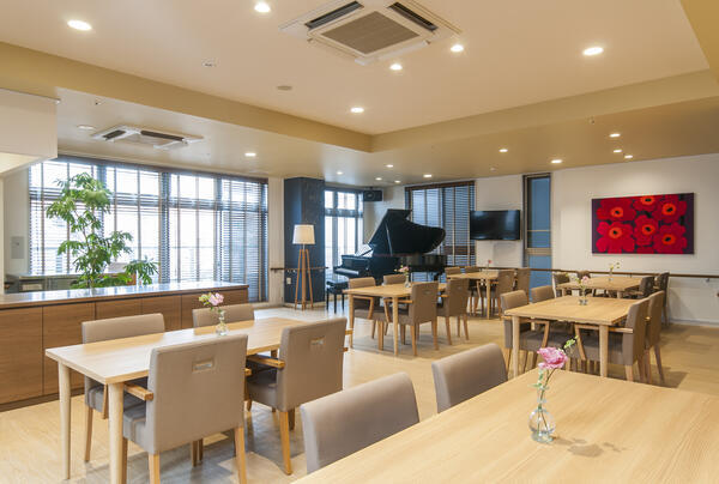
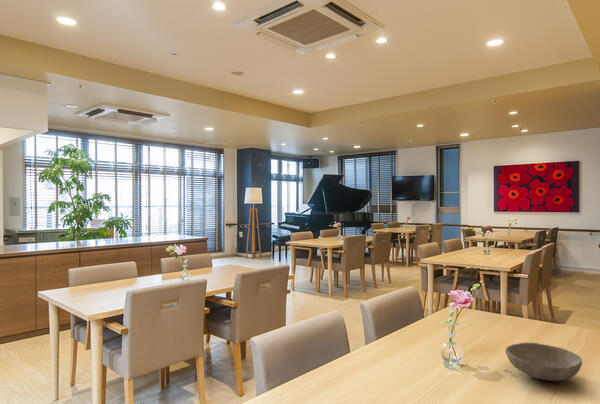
+ bowl [504,342,583,382]
